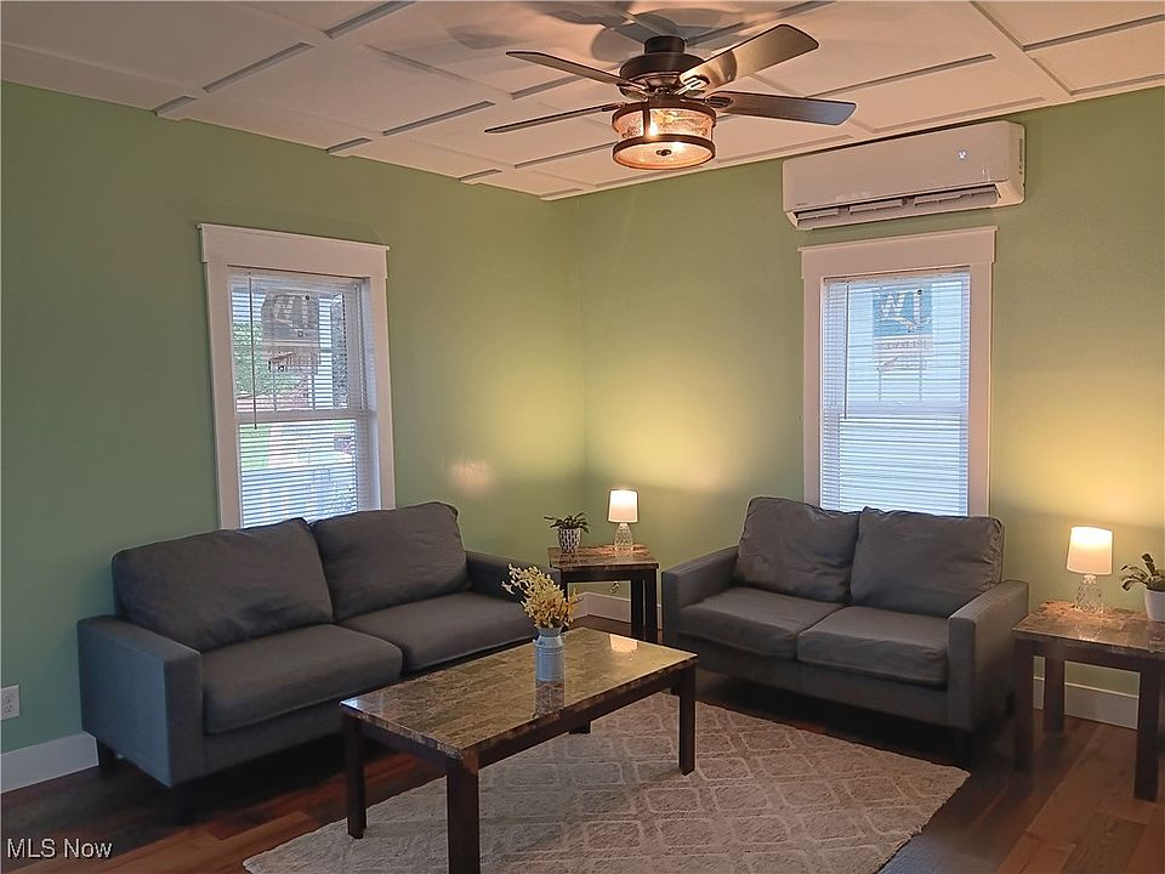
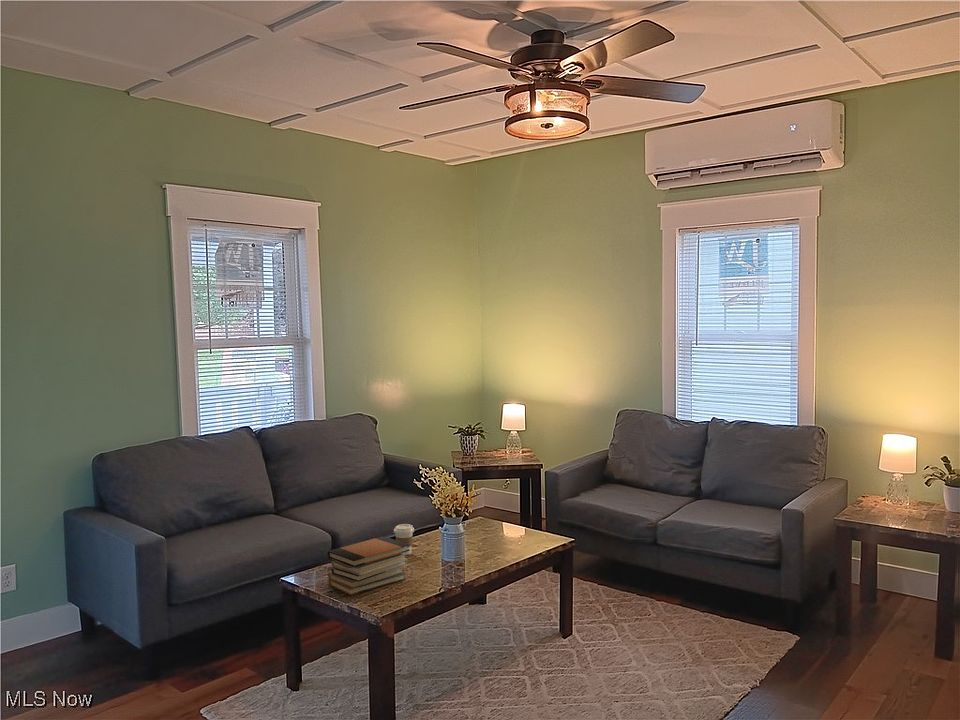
+ coffee cup [393,523,415,556]
+ book stack [327,535,410,596]
